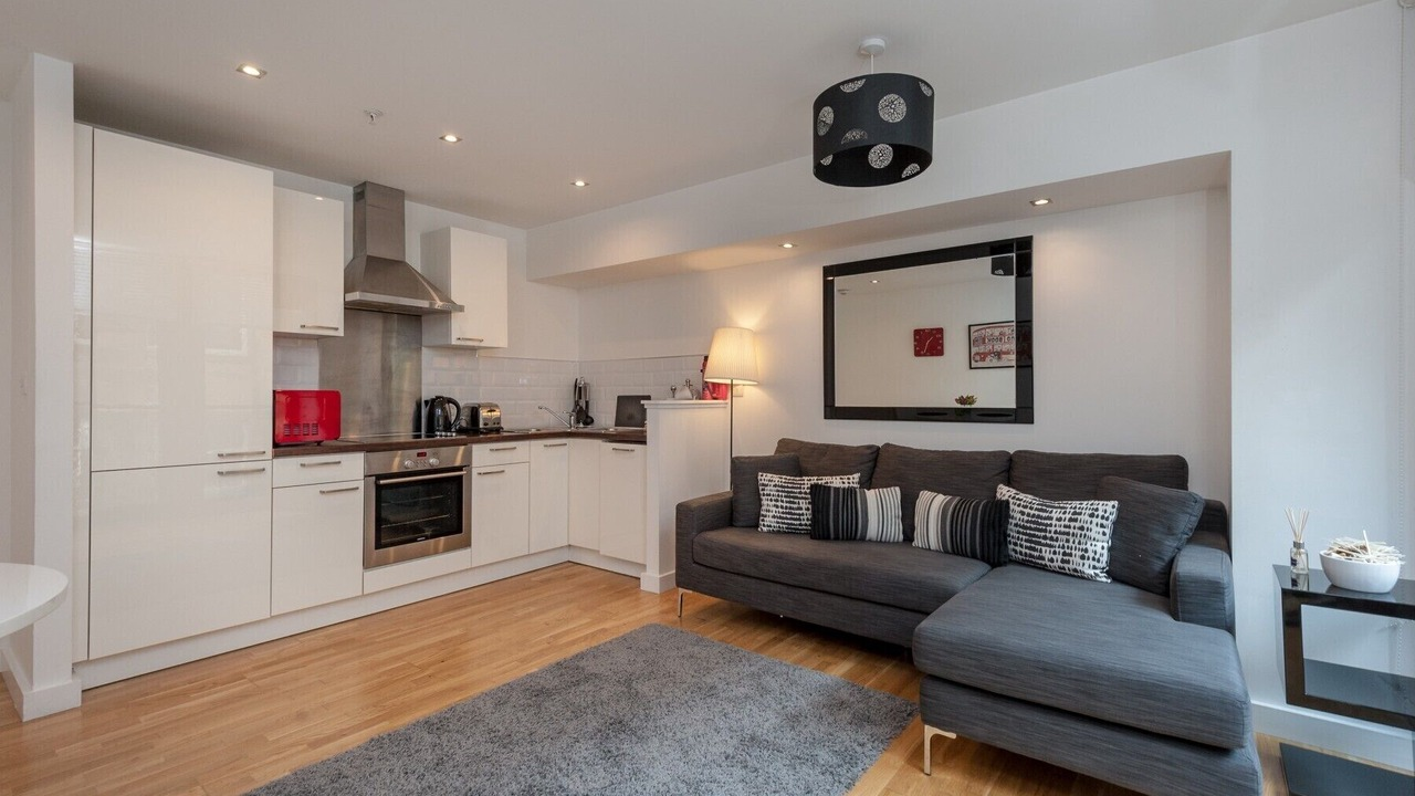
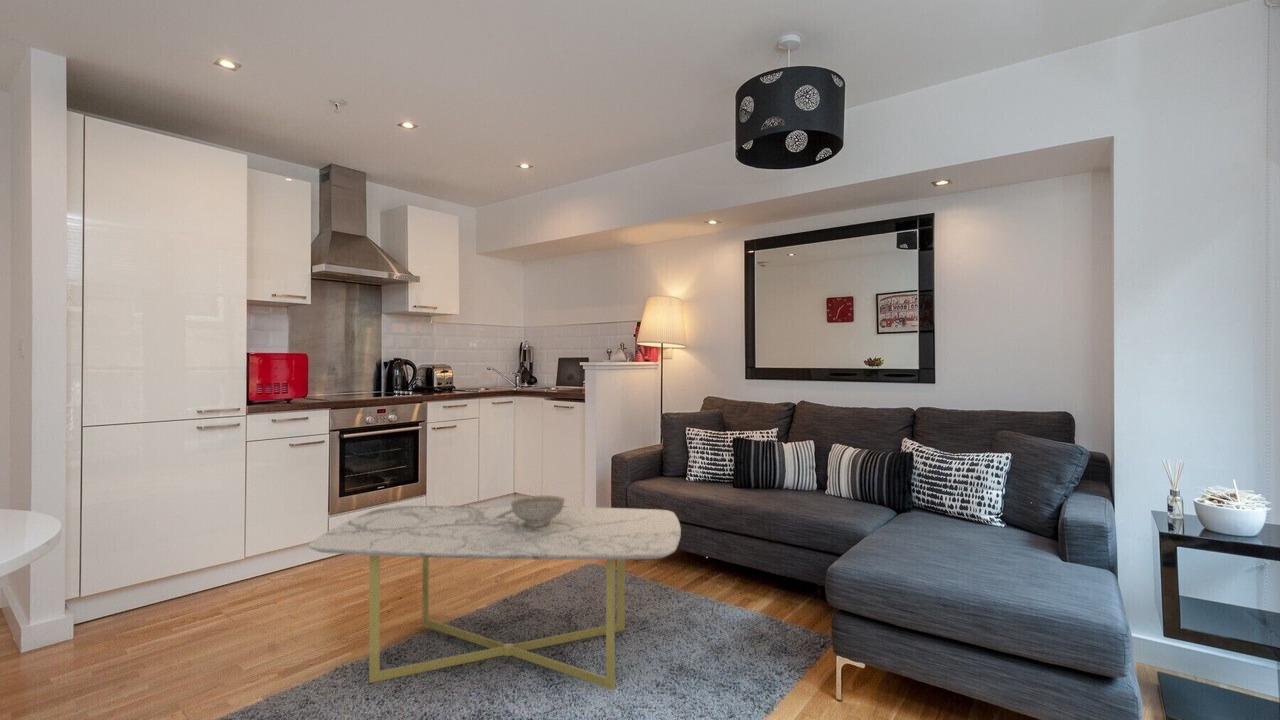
+ decorative bowl [510,494,566,527]
+ coffee table [308,505,682,691]
